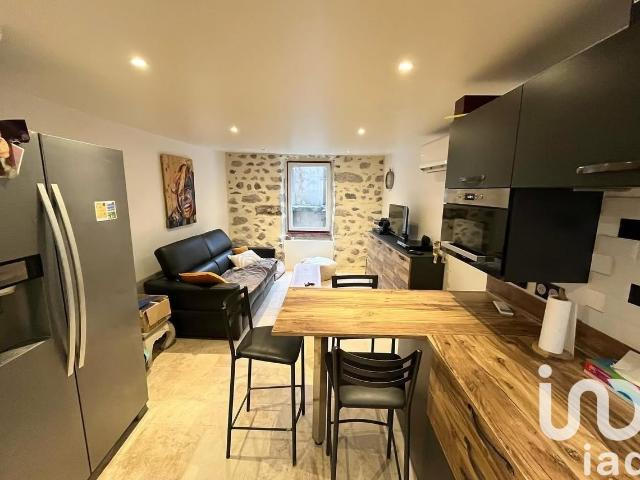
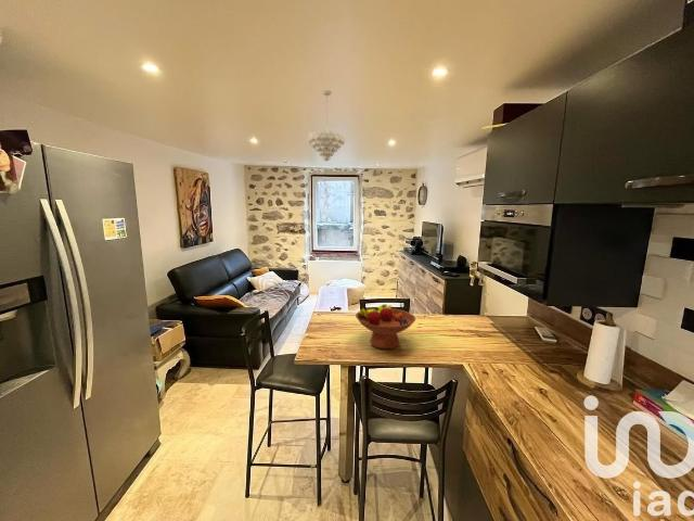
+ fruit bowl [355,303,416,350]
+ pendant light [307,89,346,162]
